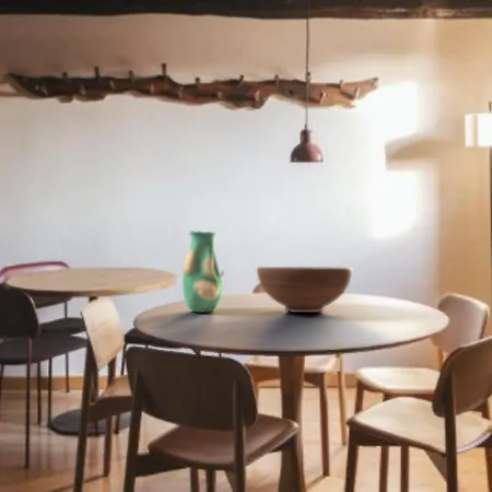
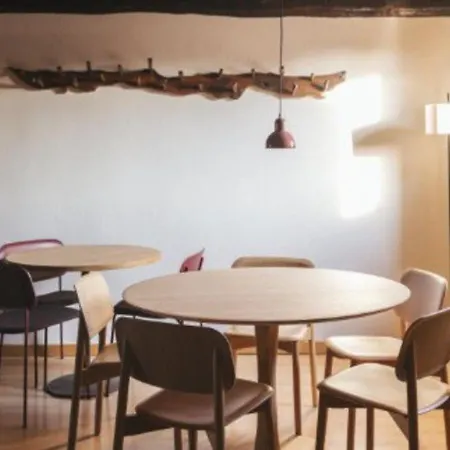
- vase [181,230,225,313]
- fruit bowl [256,266,354,314]
